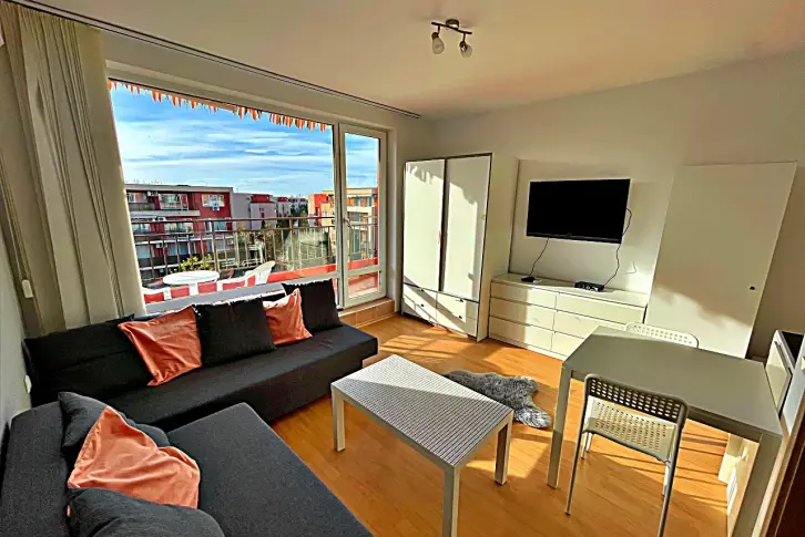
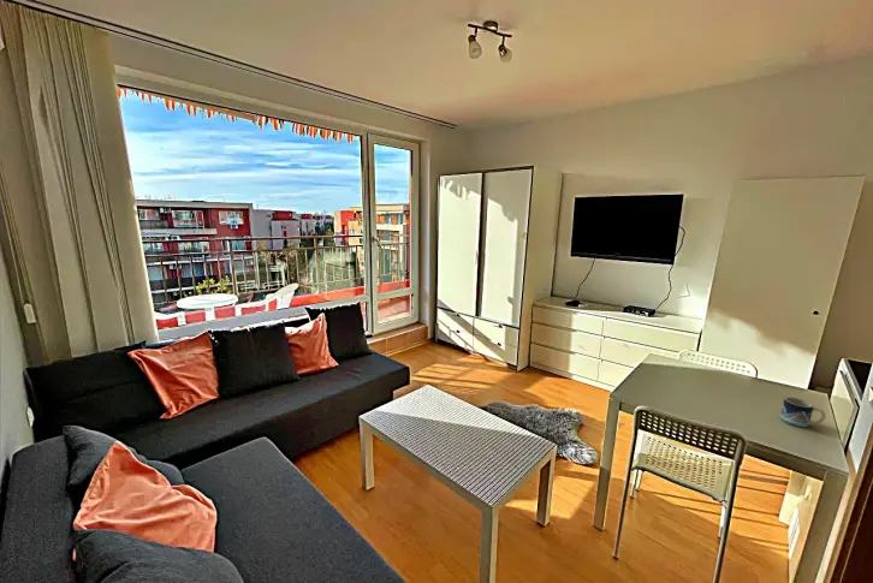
+ mug [779,395,827,428]
